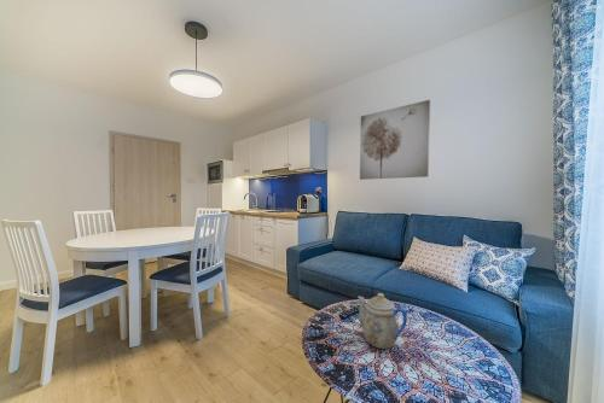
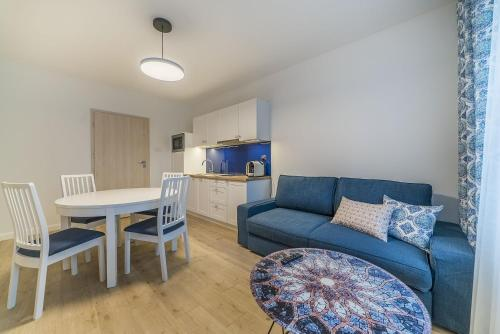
- wall art [359,99,431,181]
- teapot [358,292,408,350]
